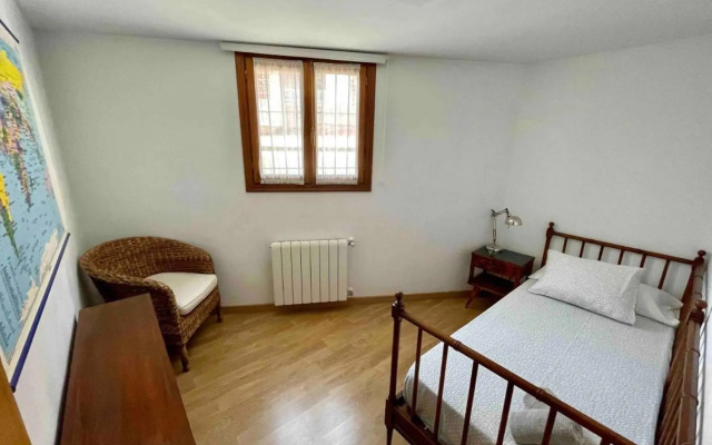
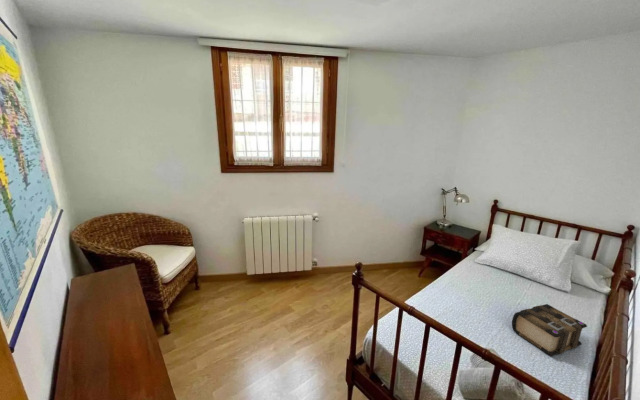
+ book [511,303,588,357]
